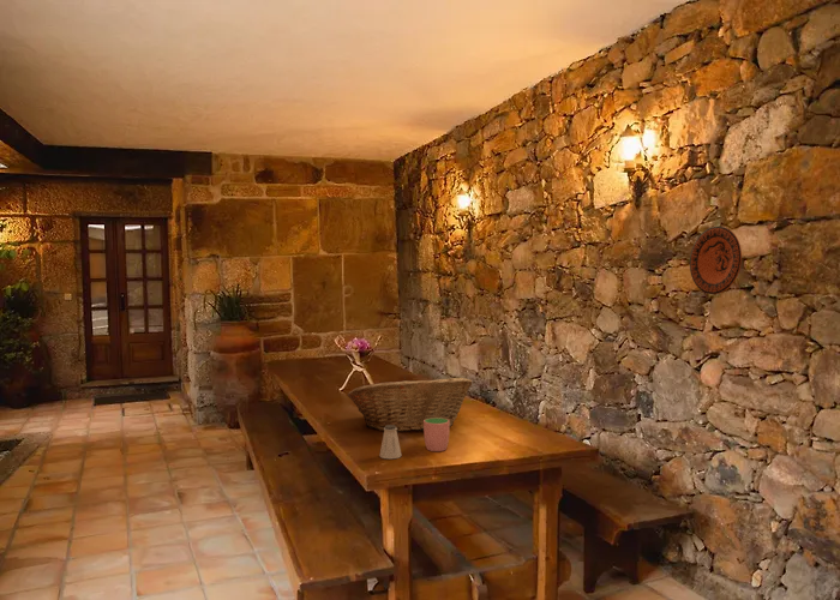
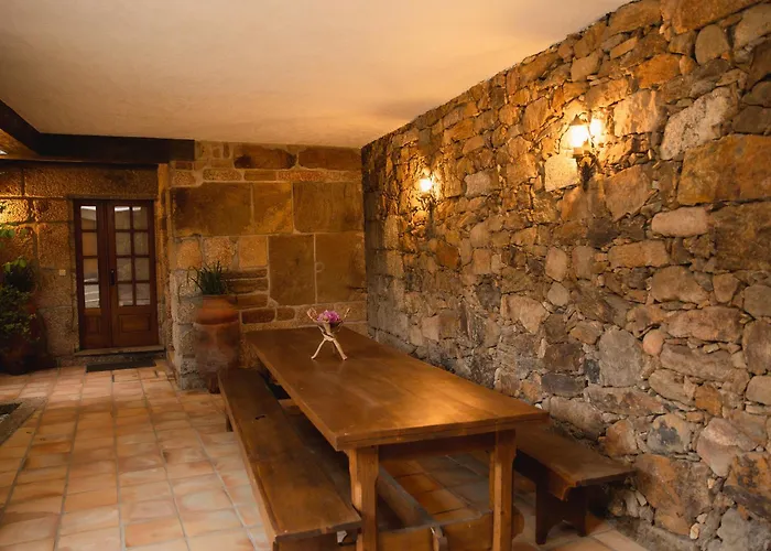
- saltshaker [379,425,403,460]
- cup [422,418,450,452]
- decorative plate [689,226,743,295]
- fruit basket [347,377,473,433]
